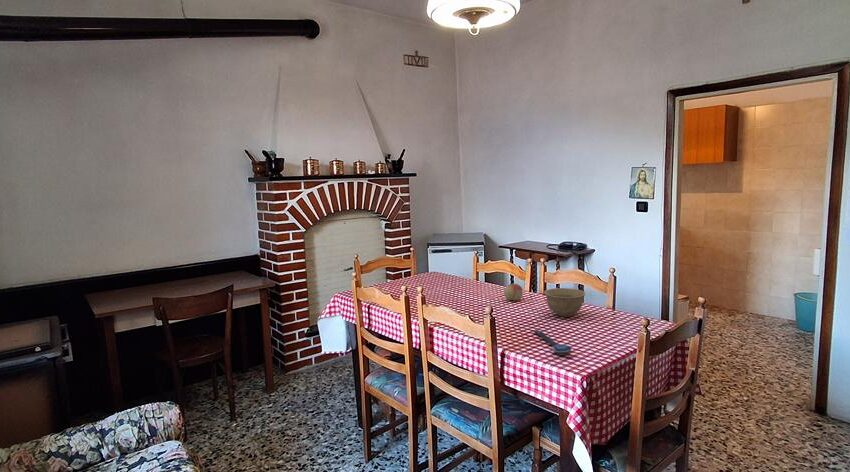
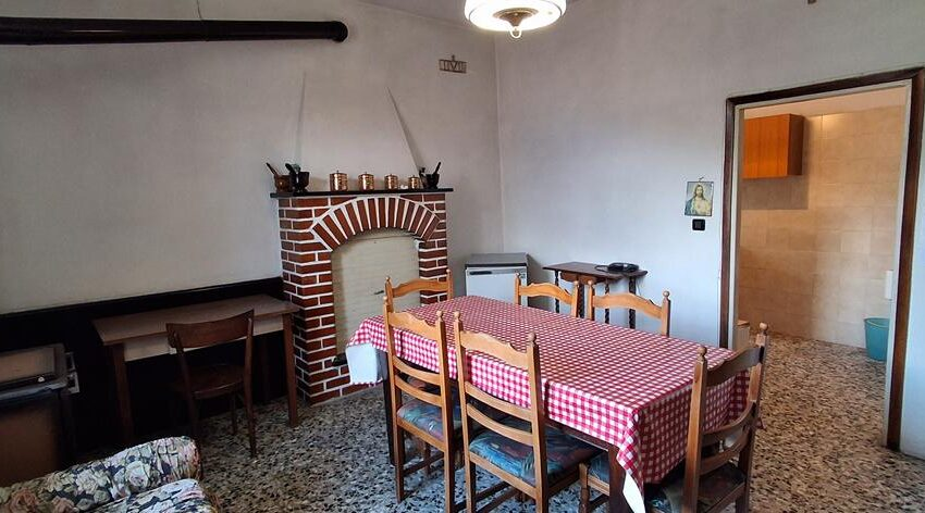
- spoon [532,329,573,355]
- bowl [543,287,586,318]
- fruit [503,283,524,302]
